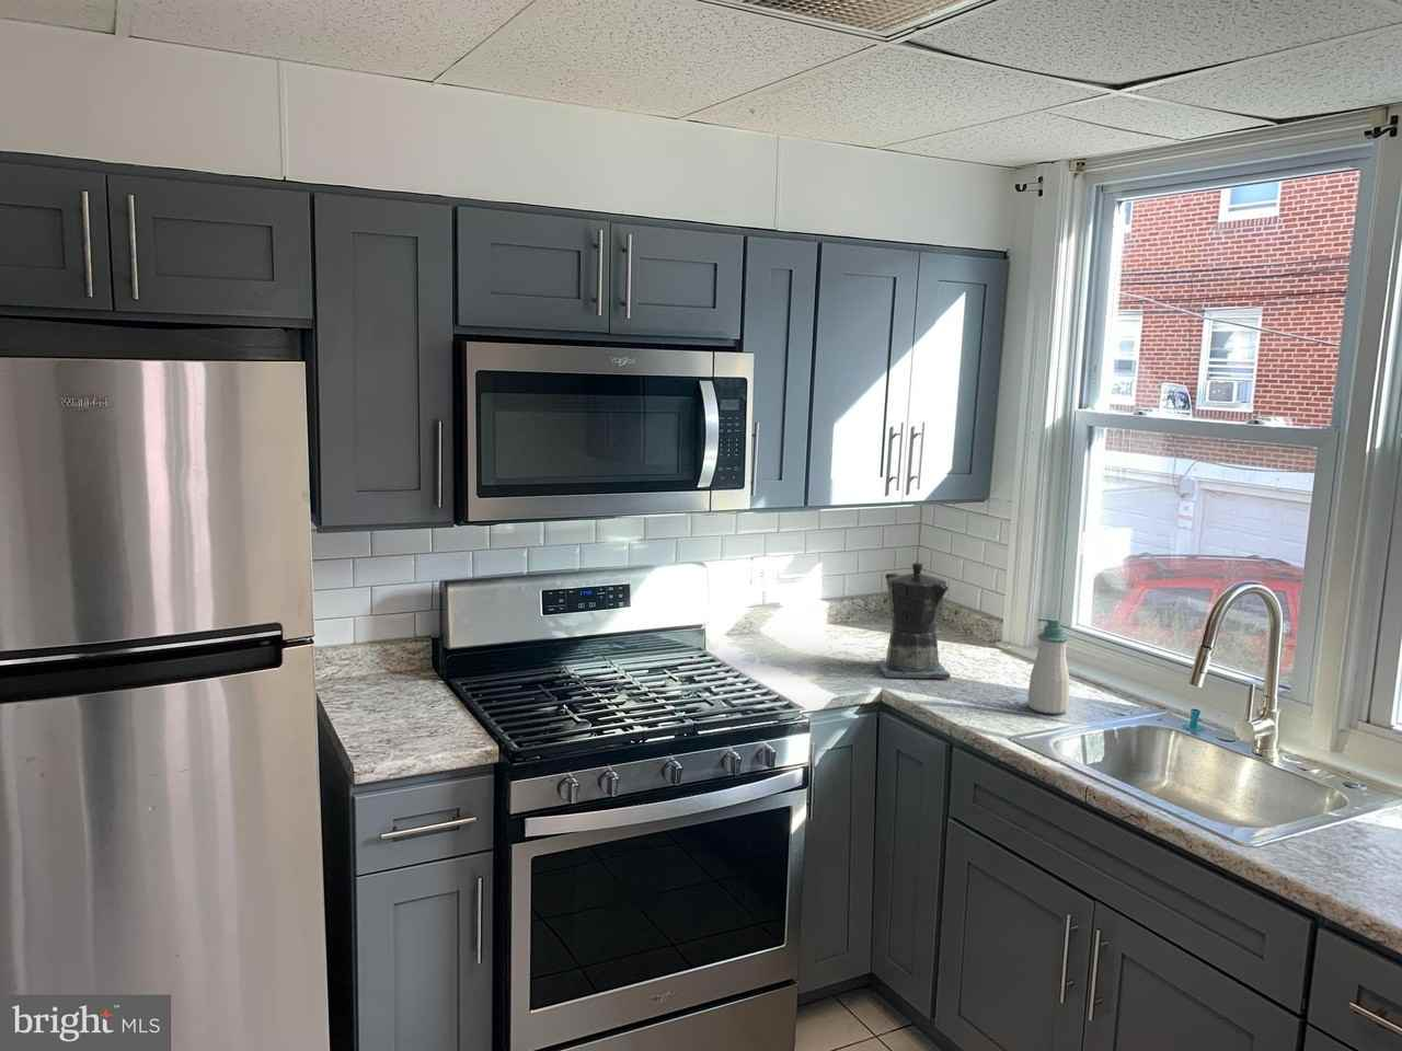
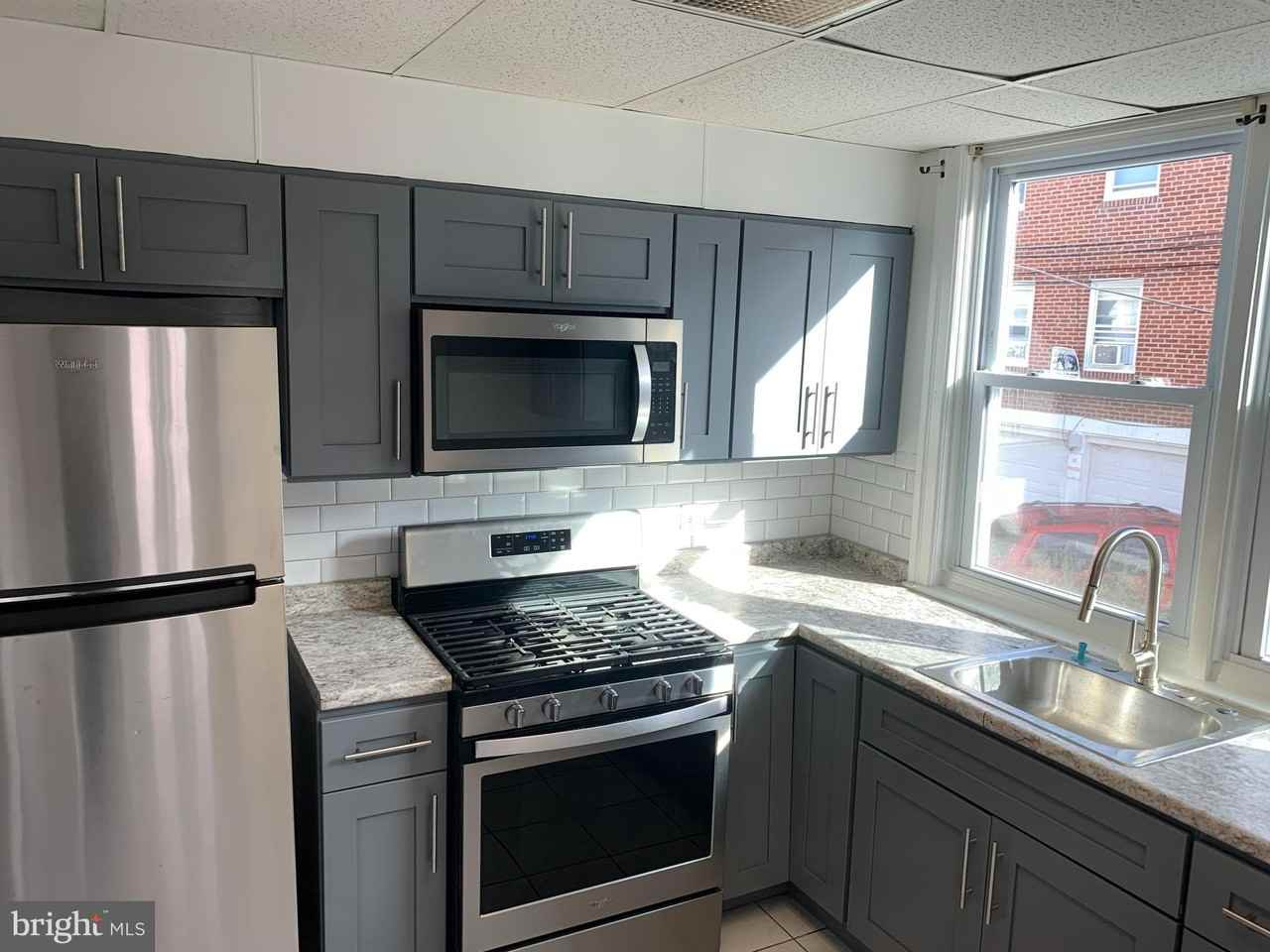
- soap bottle [1028,617,1070,715]
- coffee maker [877,562,950,680]
